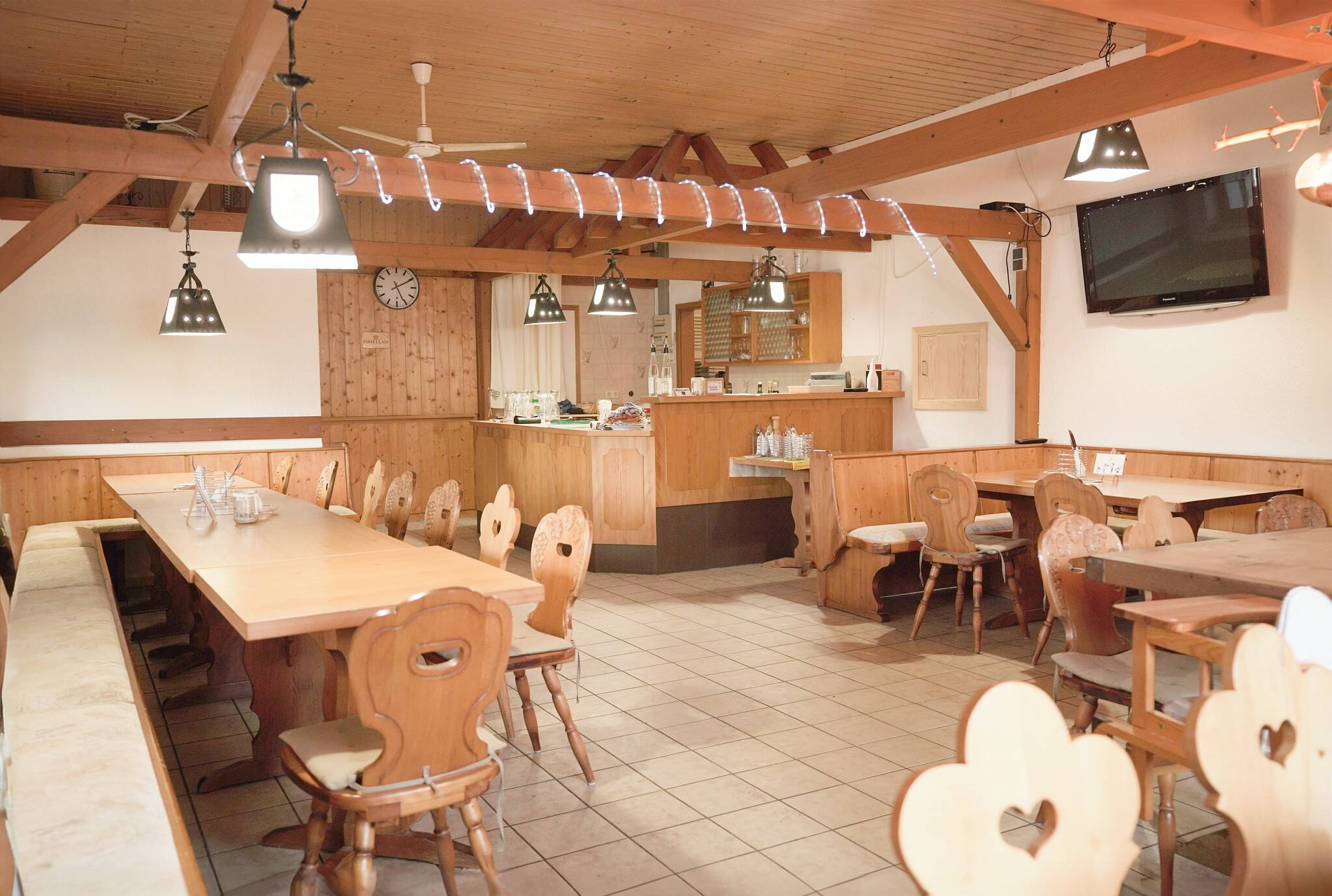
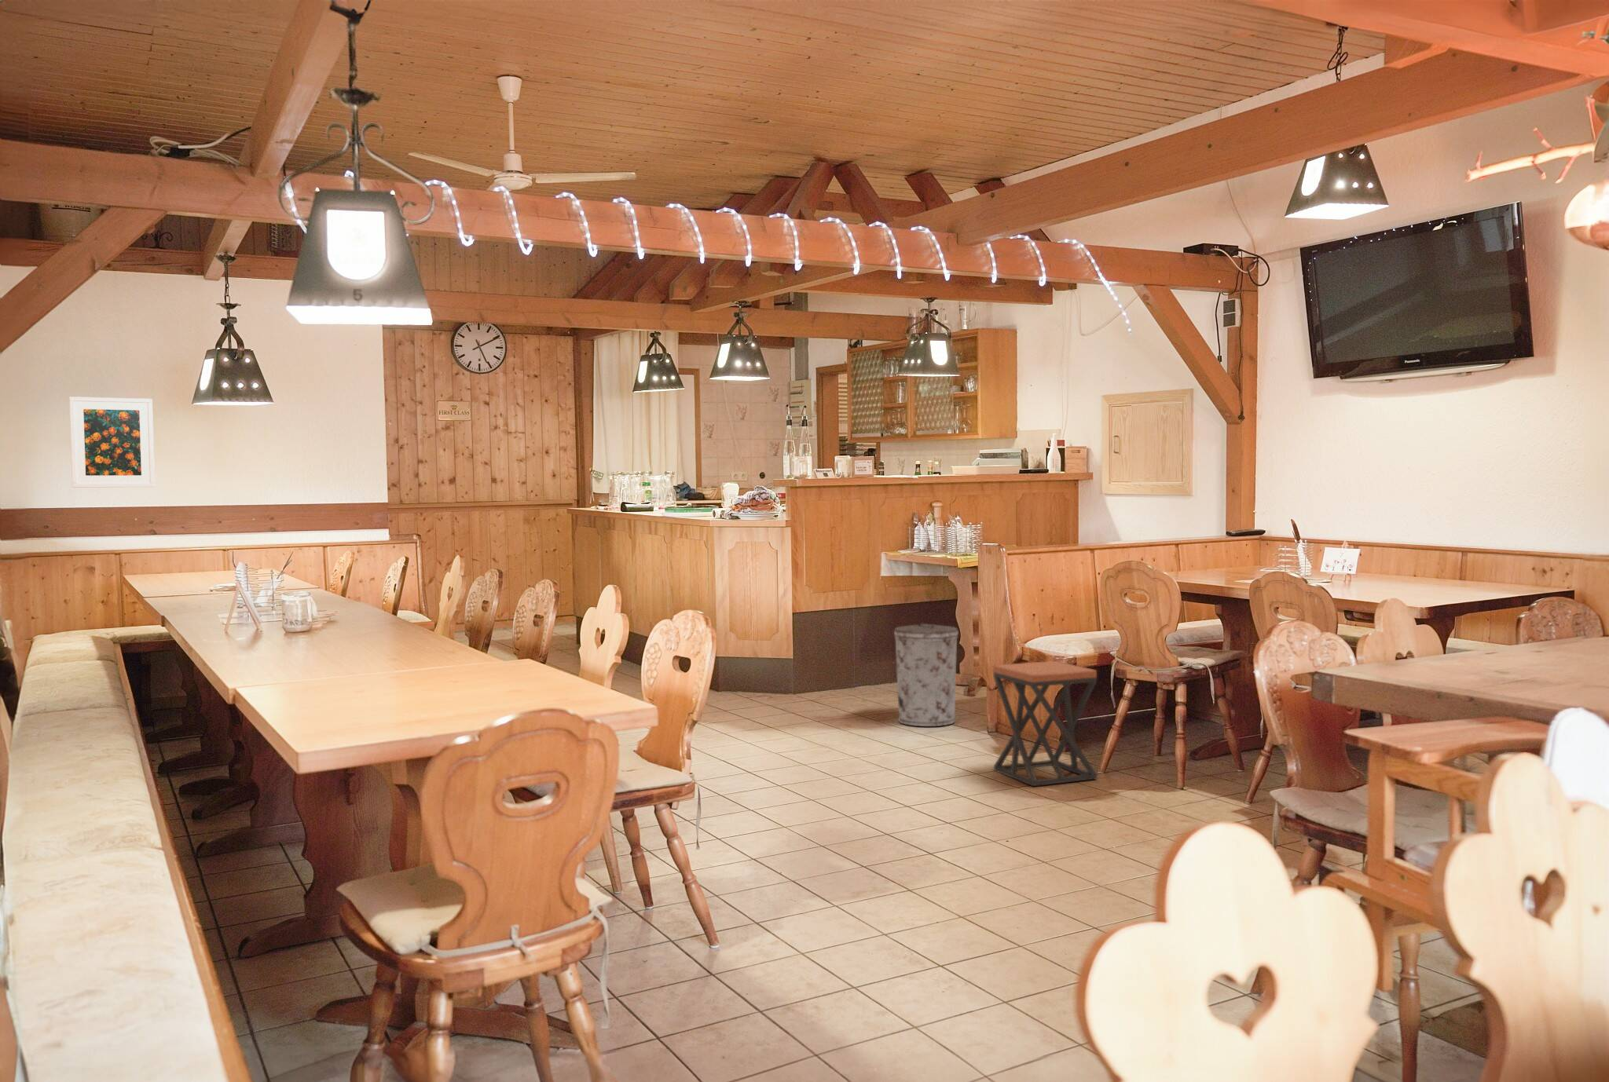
+ trash can [893,623,958,727]
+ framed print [69,396,156,488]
+ stool [992,661,1098,787]
